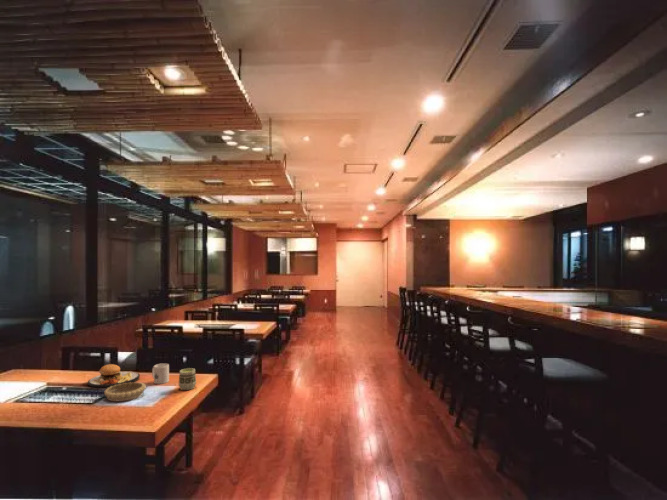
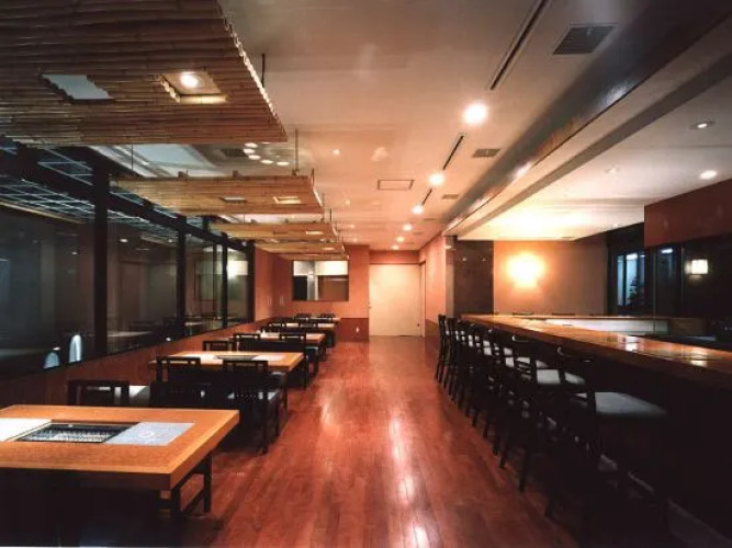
- plate [87,357,141,389]
- cup [178,367,197,391]
- decorative bowl [103,381,147,403]
- mug [151,363,170,385]
